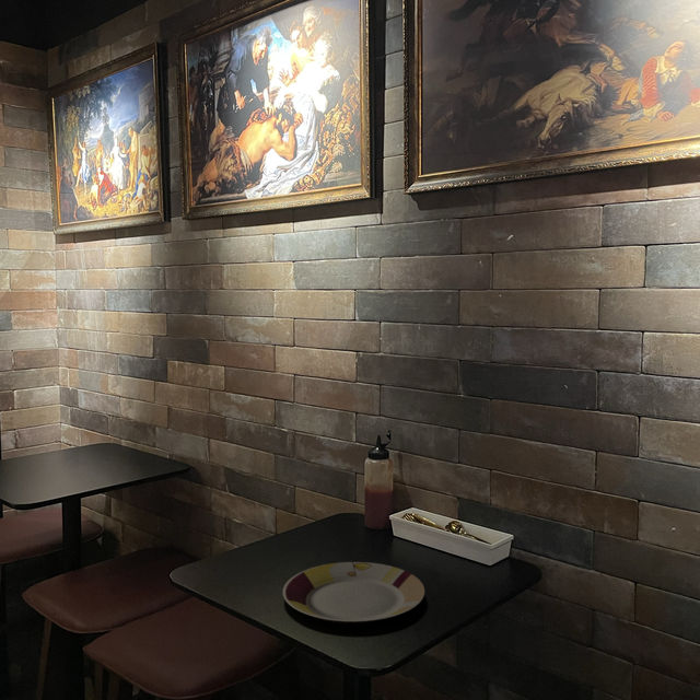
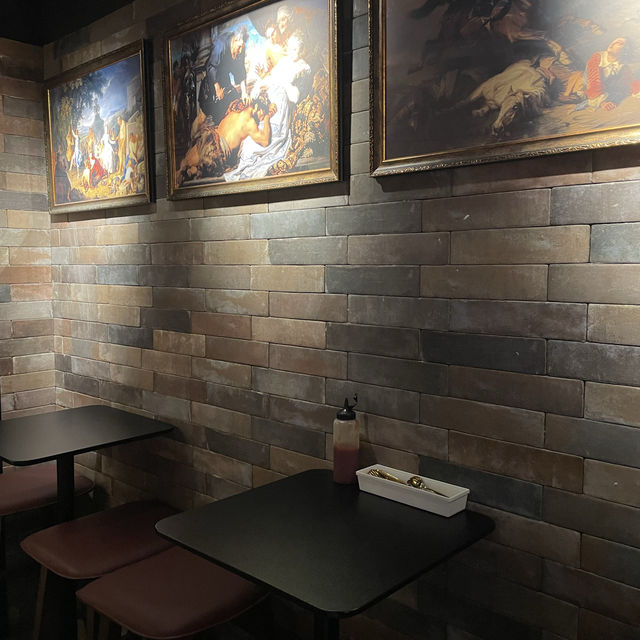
- plate [282,561,425,625]
